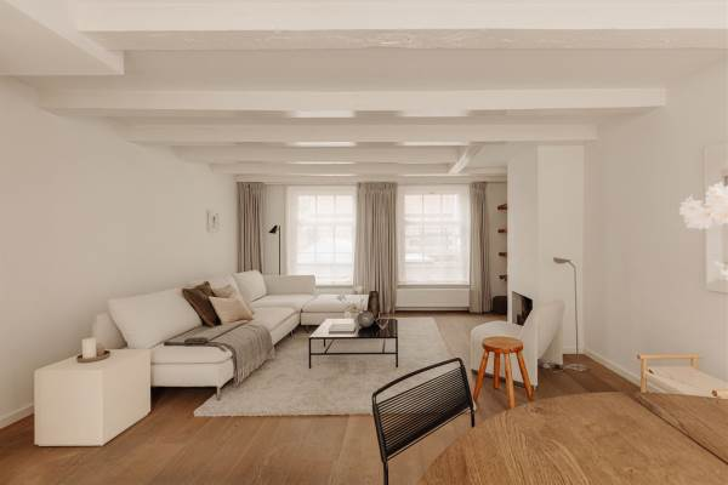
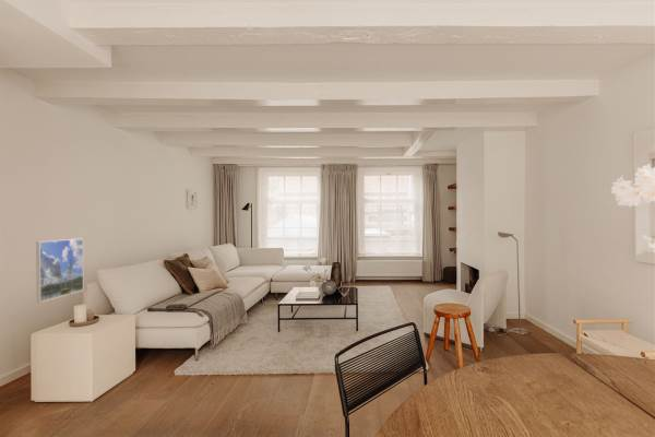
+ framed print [35,237,84,304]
